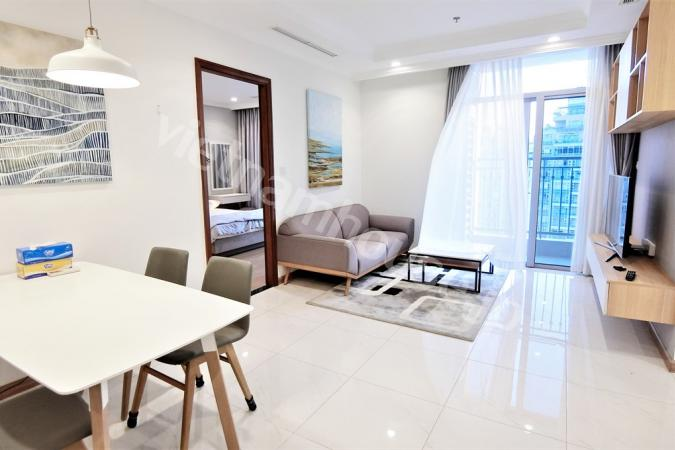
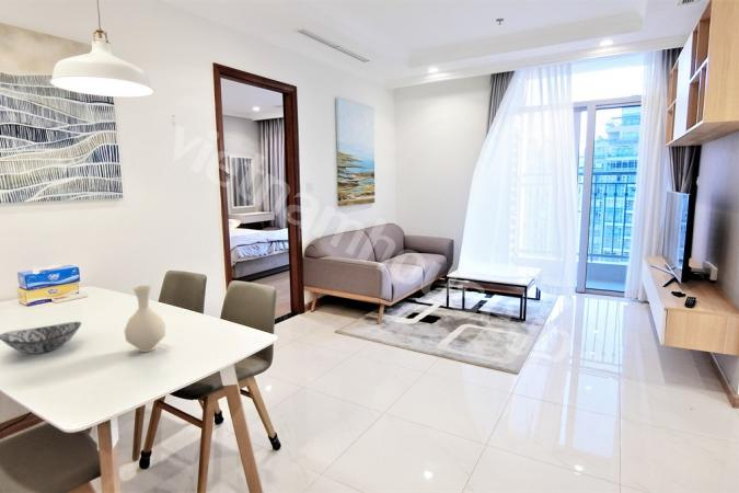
+ decorative bowl [0,321,82,355]
+ vase [124,285,166,353]
